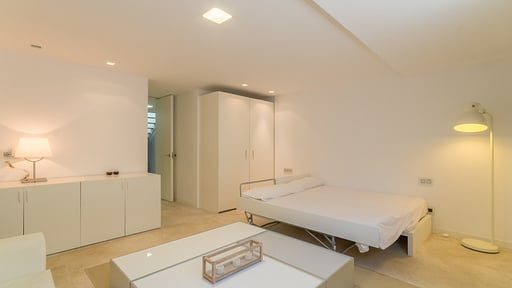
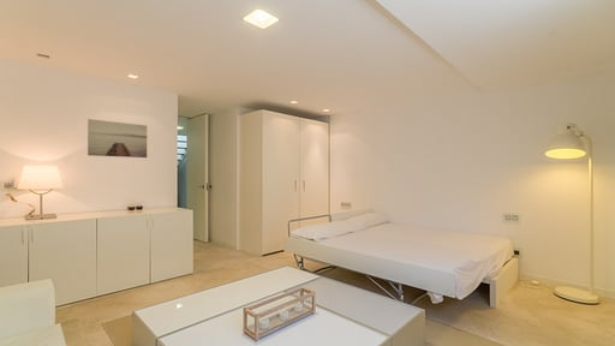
+ wall art [86,118,148,159]
